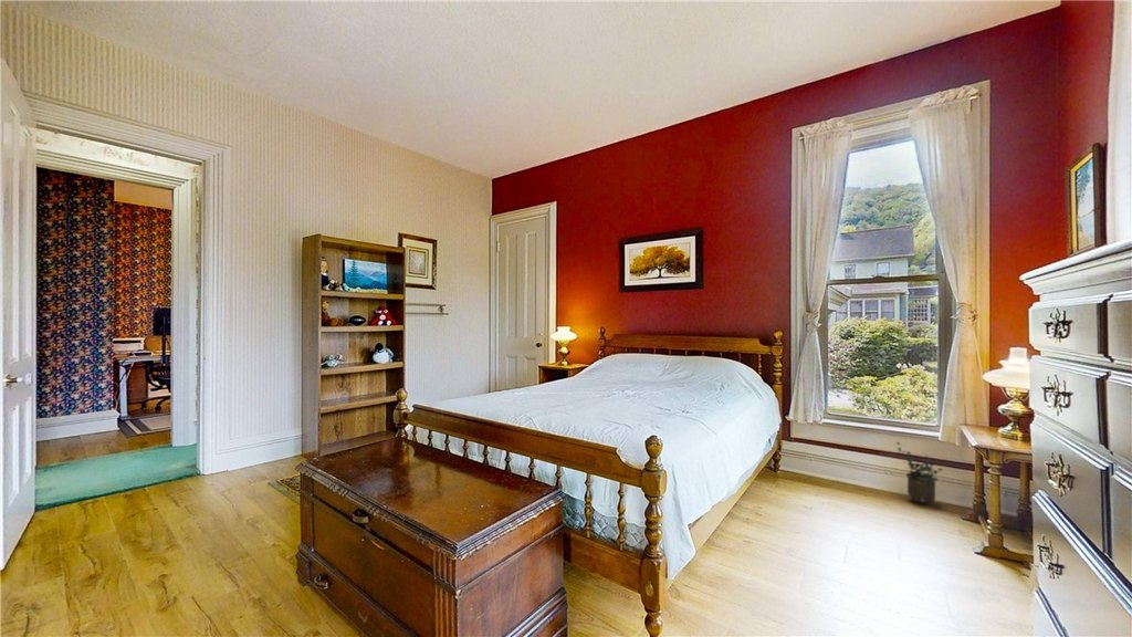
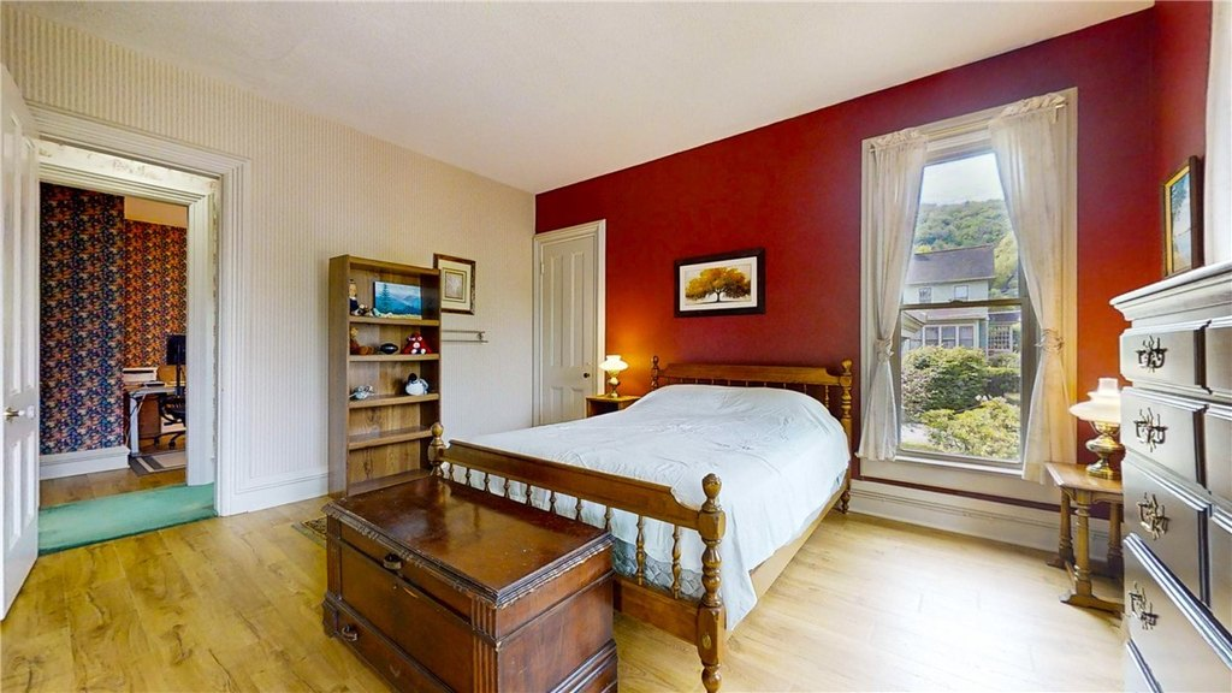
- potted plant [895,441,944,505]
